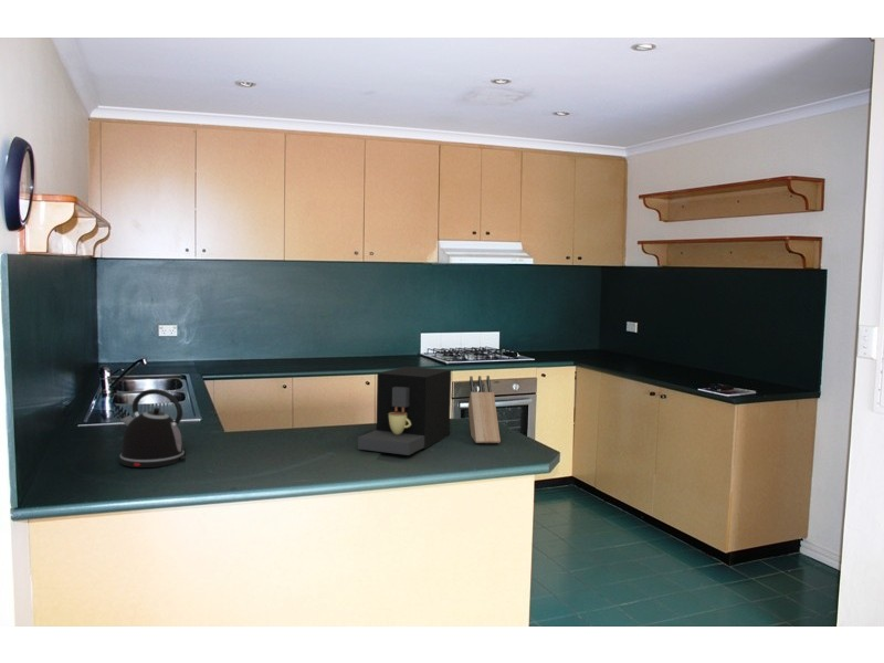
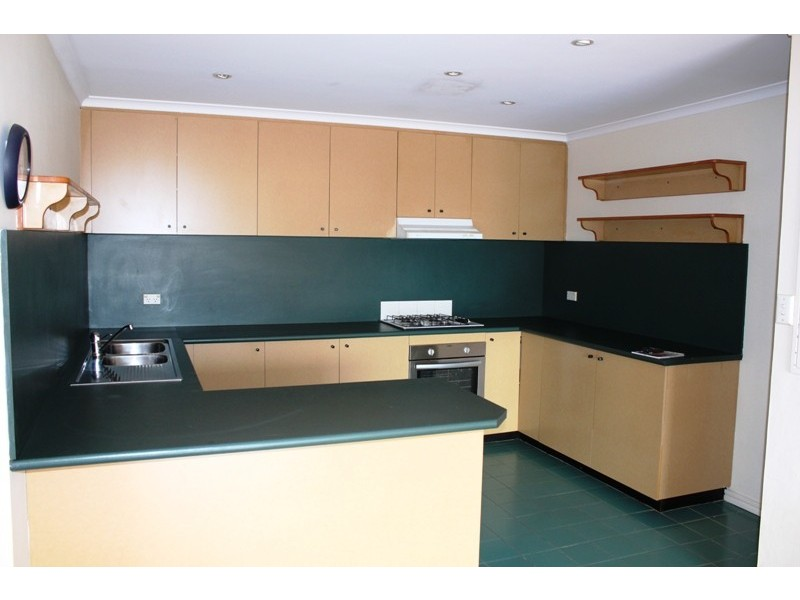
- kettle [118,388,187,469]
- knife block [467,375,502,444]
- coffee maker [357,366,452,456]
